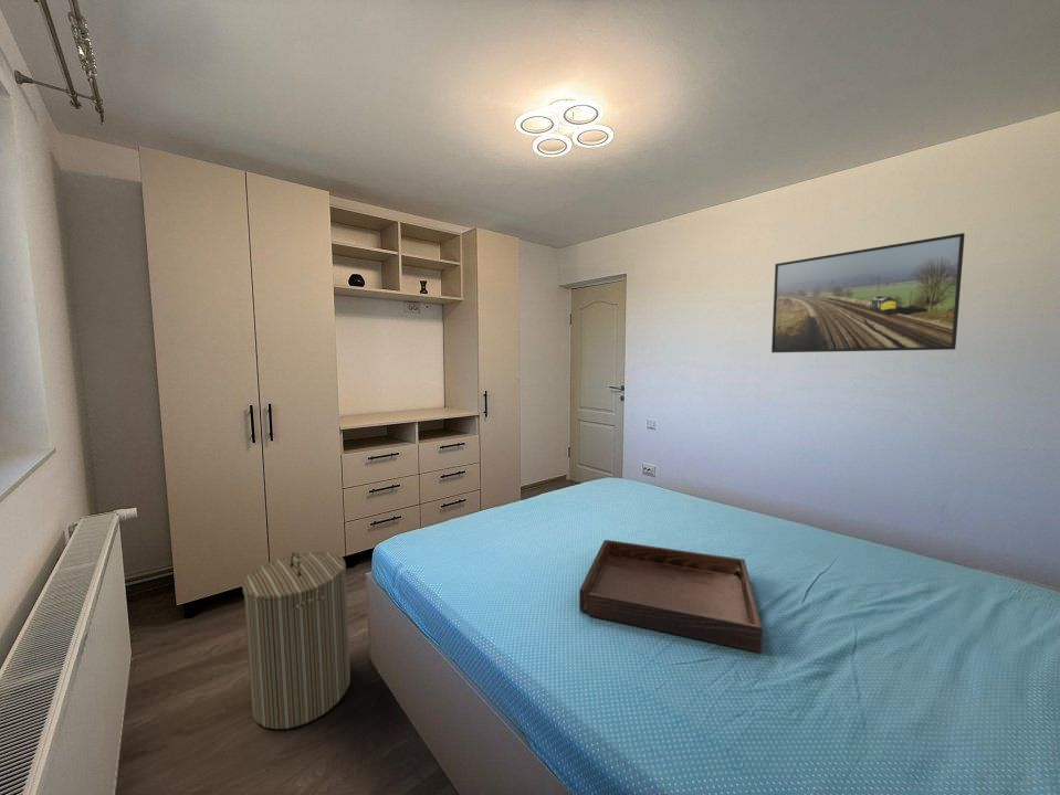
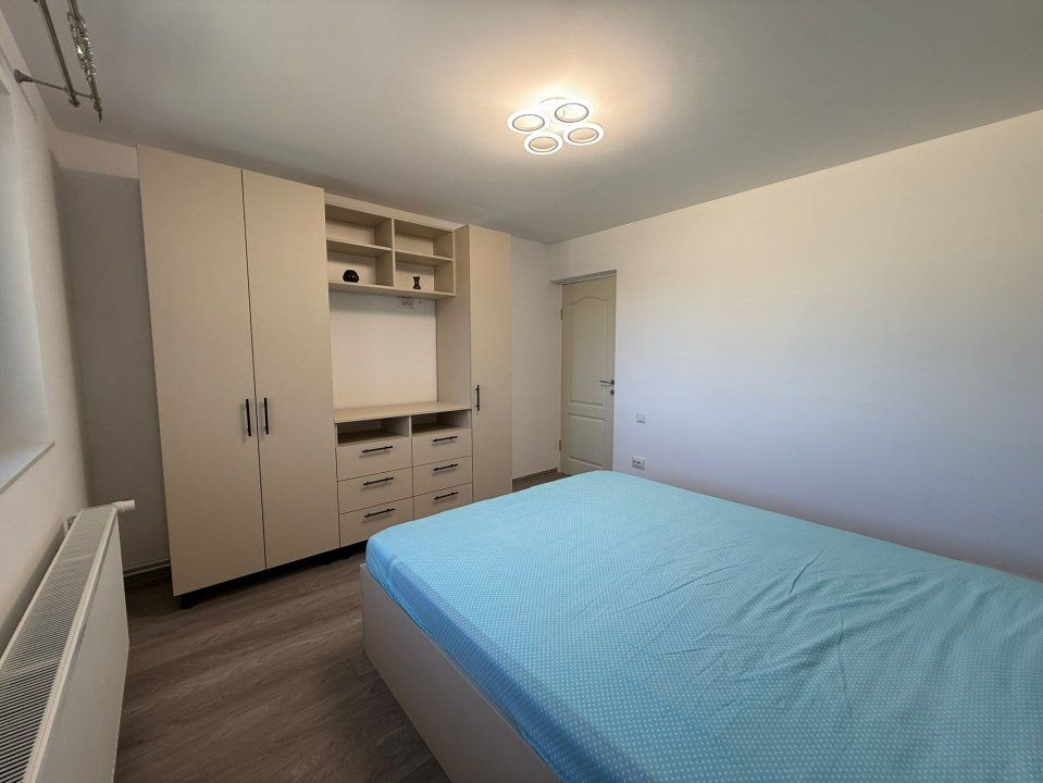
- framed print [770,232,966,353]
- laundry hamper [241,550,351,730]
- serving tray [578,539,764,654]
